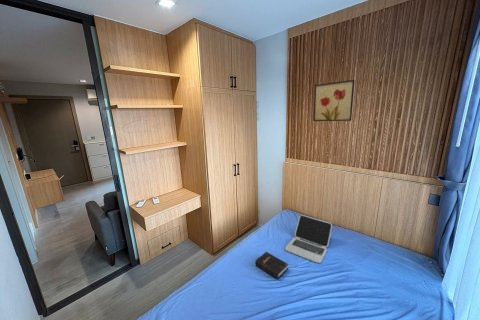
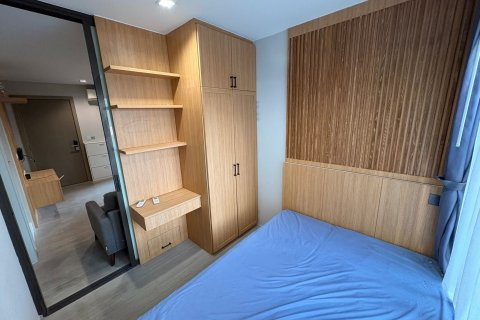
- wall art [312,79,355,122]
- laptop [284,214,333,264]
- hardback book [254,251,289,280]
